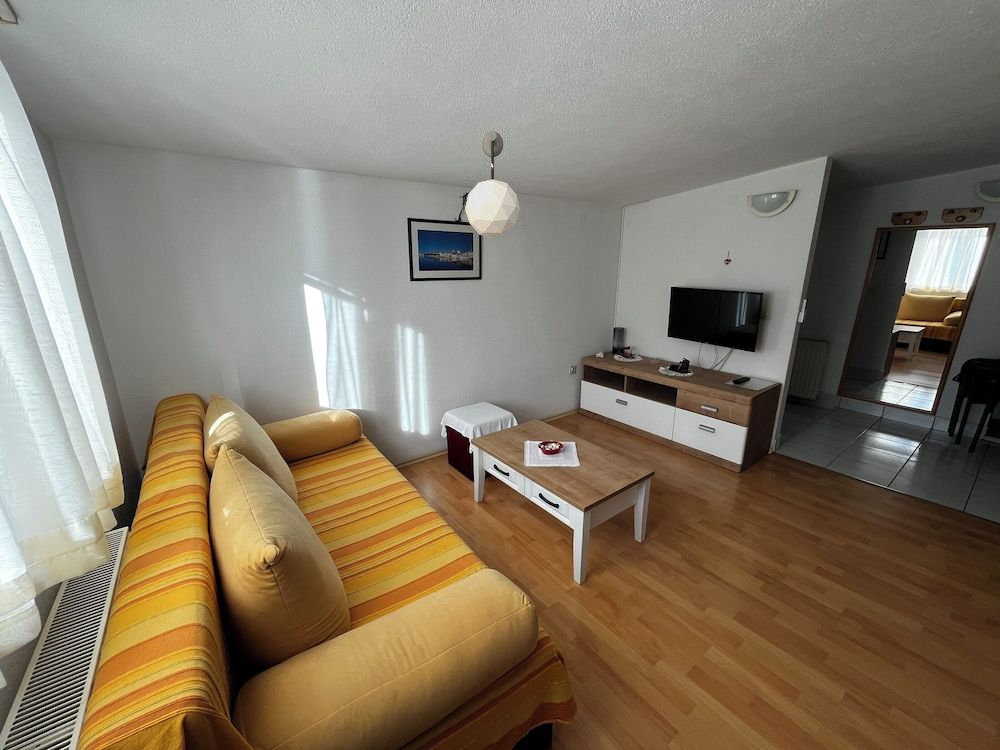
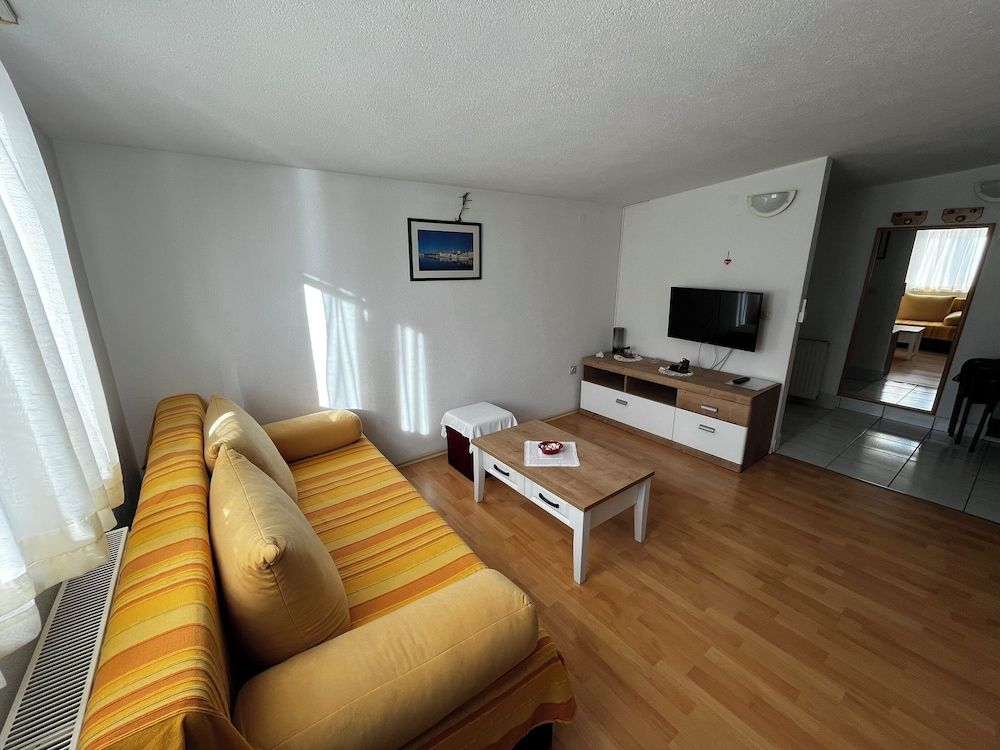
- pendant lamp [464,130,521,239]
